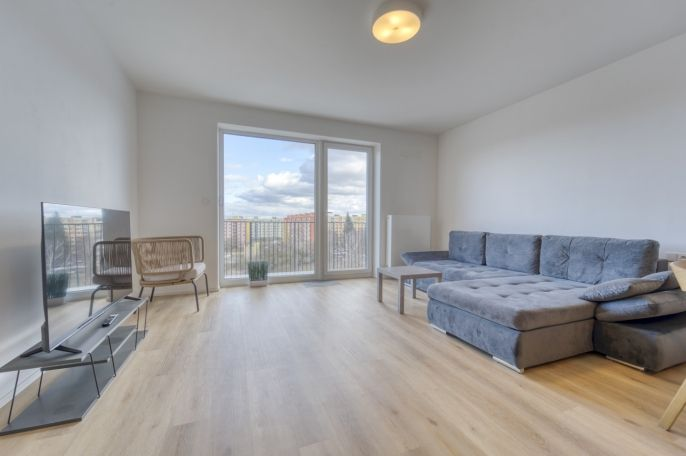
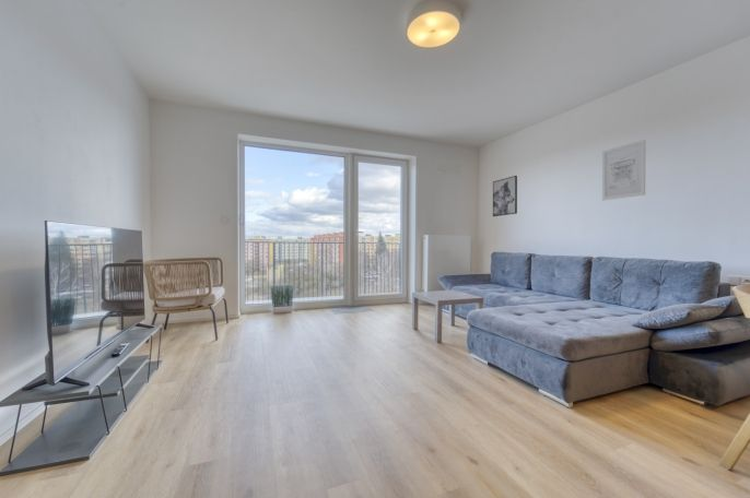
+ wall art [601,139,646,202]
+ wall art [492,175,518,217]
